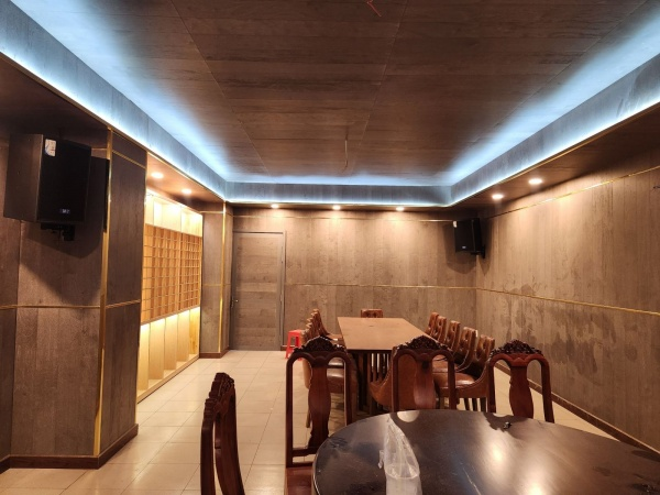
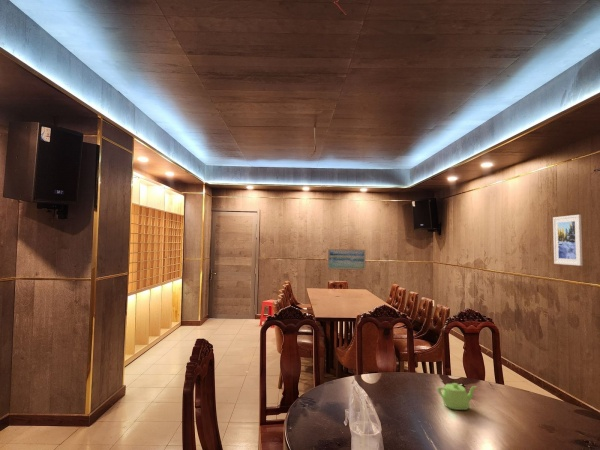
+ teapot [436,382,478,411]
+ wall art [327,248,366,271]
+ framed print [552,214,583,267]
